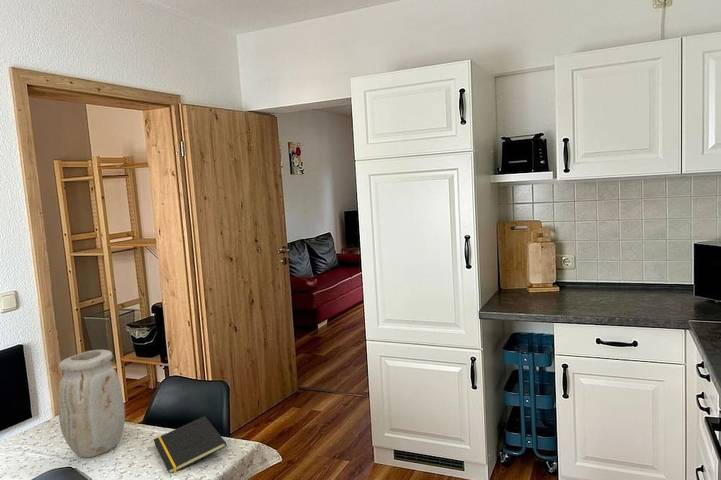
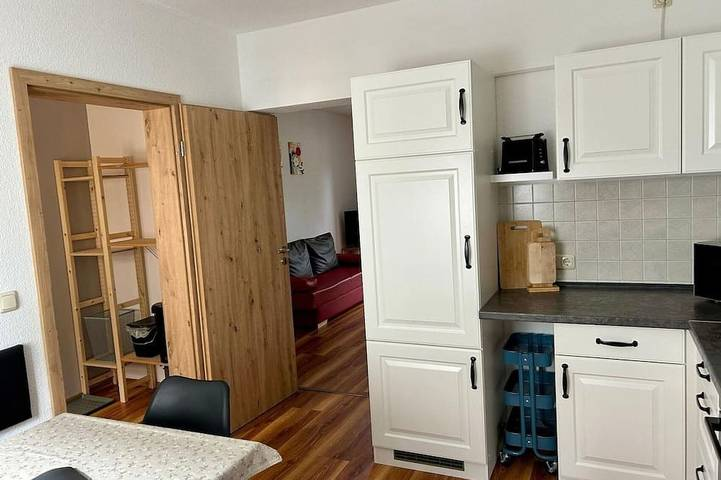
- vase [57,349,126,458]
- notepad [153,415,228,474]
